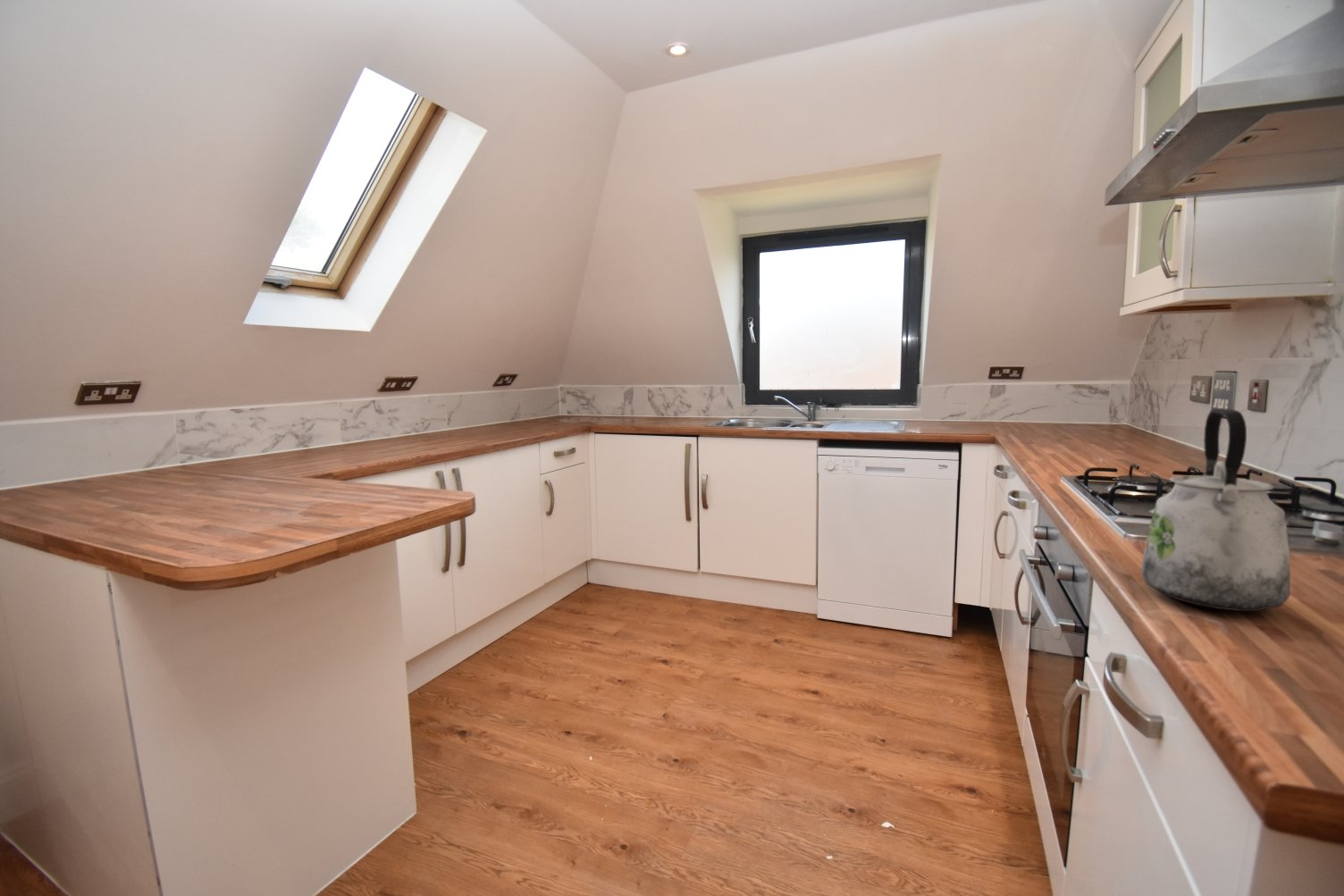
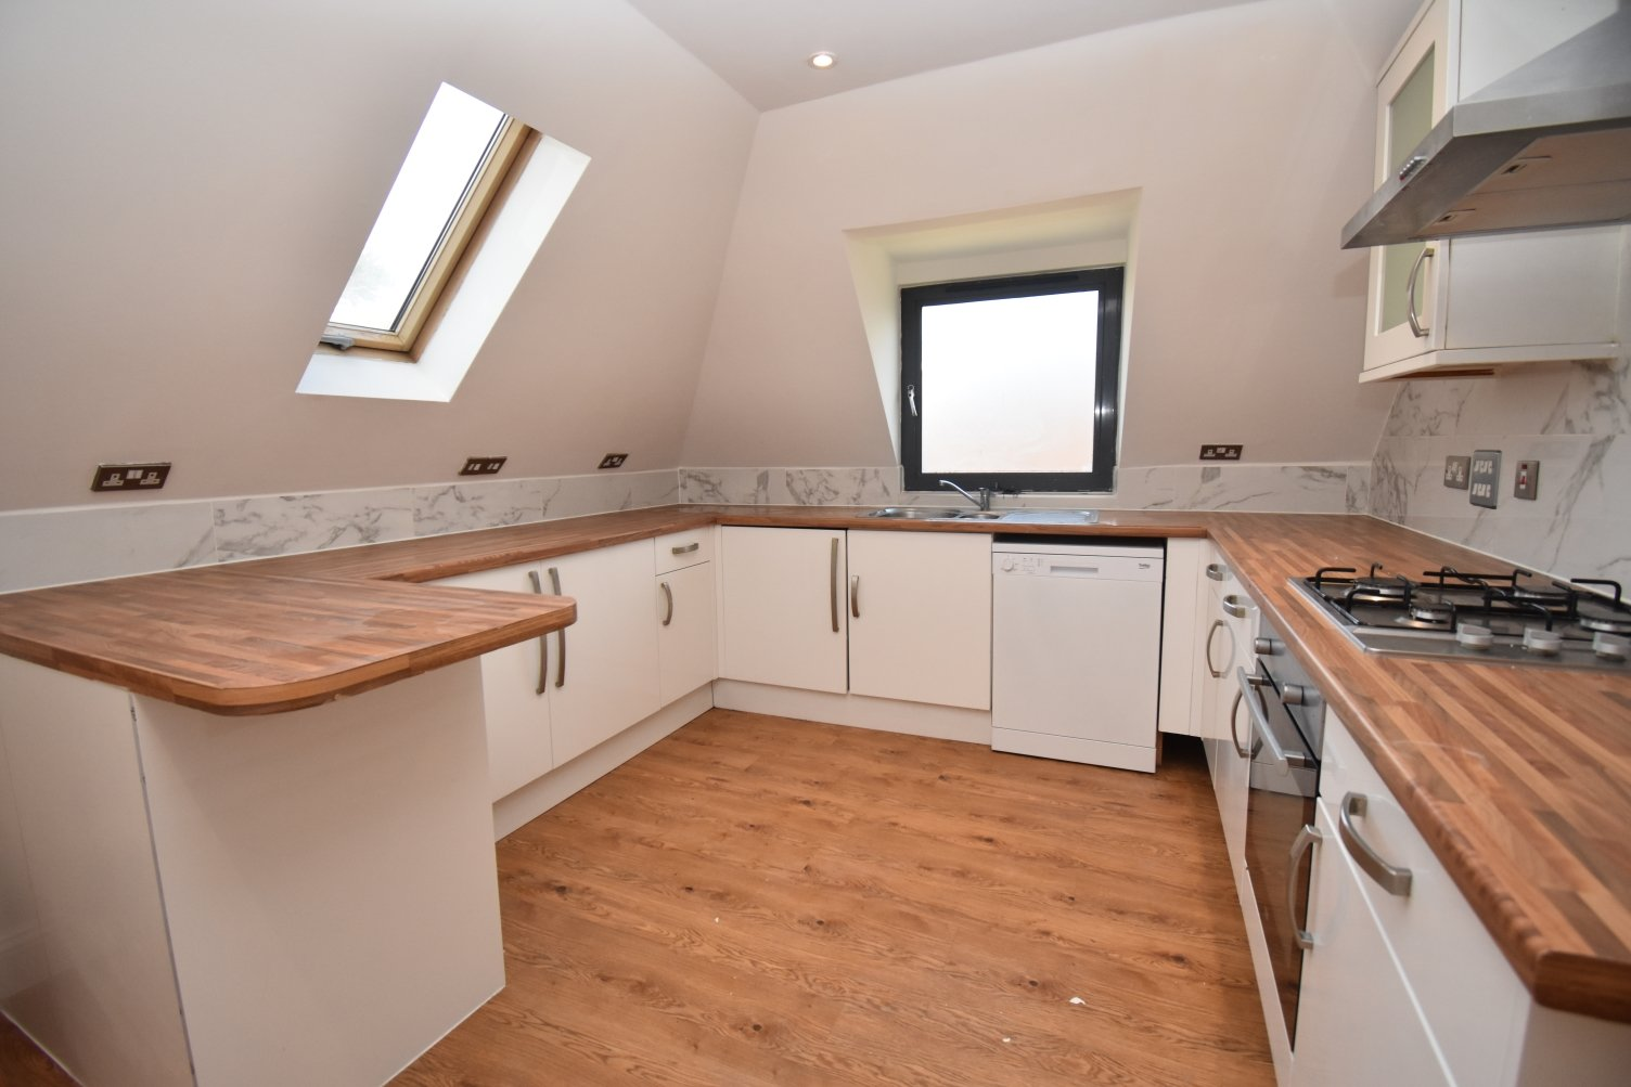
- kettle [1139,407,1291,612]
